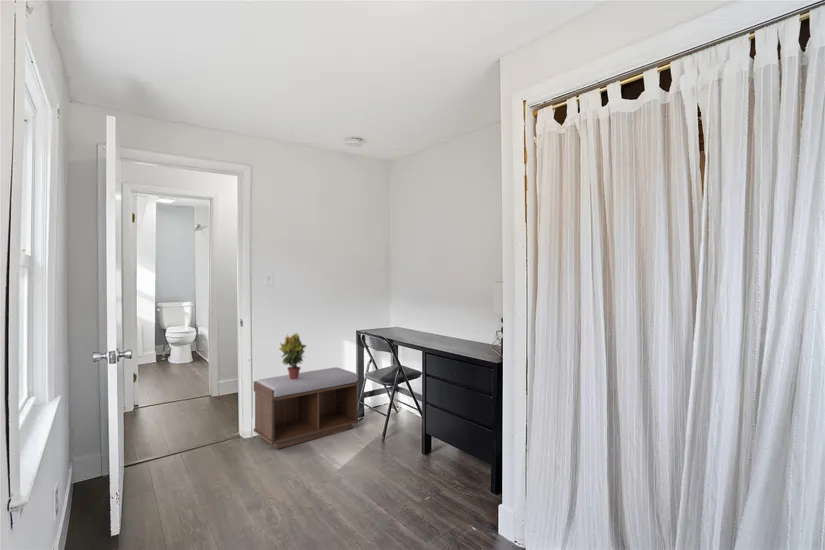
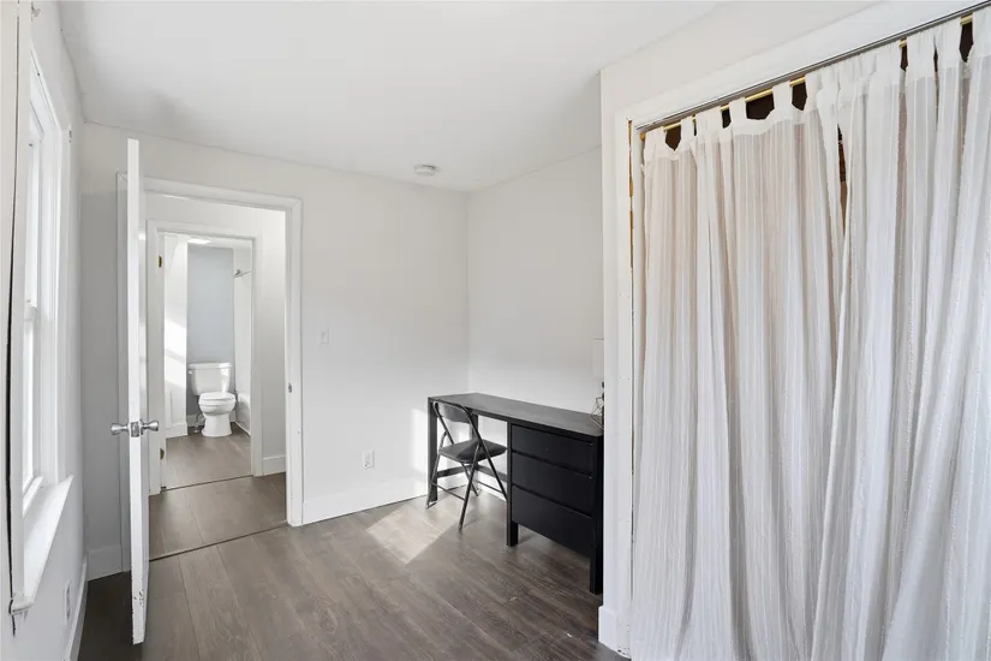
- bench [252,366,360,450]
- potted plant [278,331,308,380]
